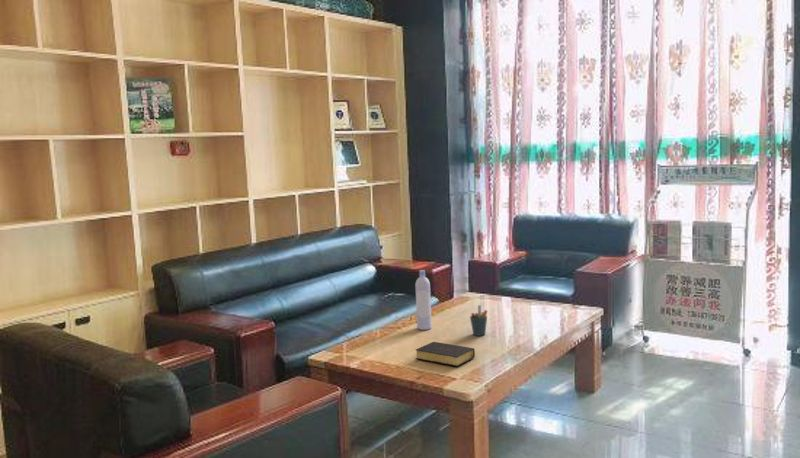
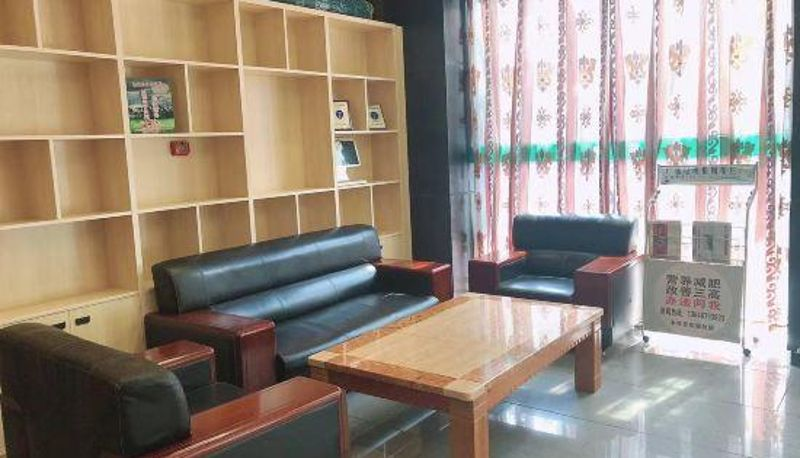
- bible [415,341,476,367]
- pen holder [469,304,489,337]
- bottle [414,269,433,331]
